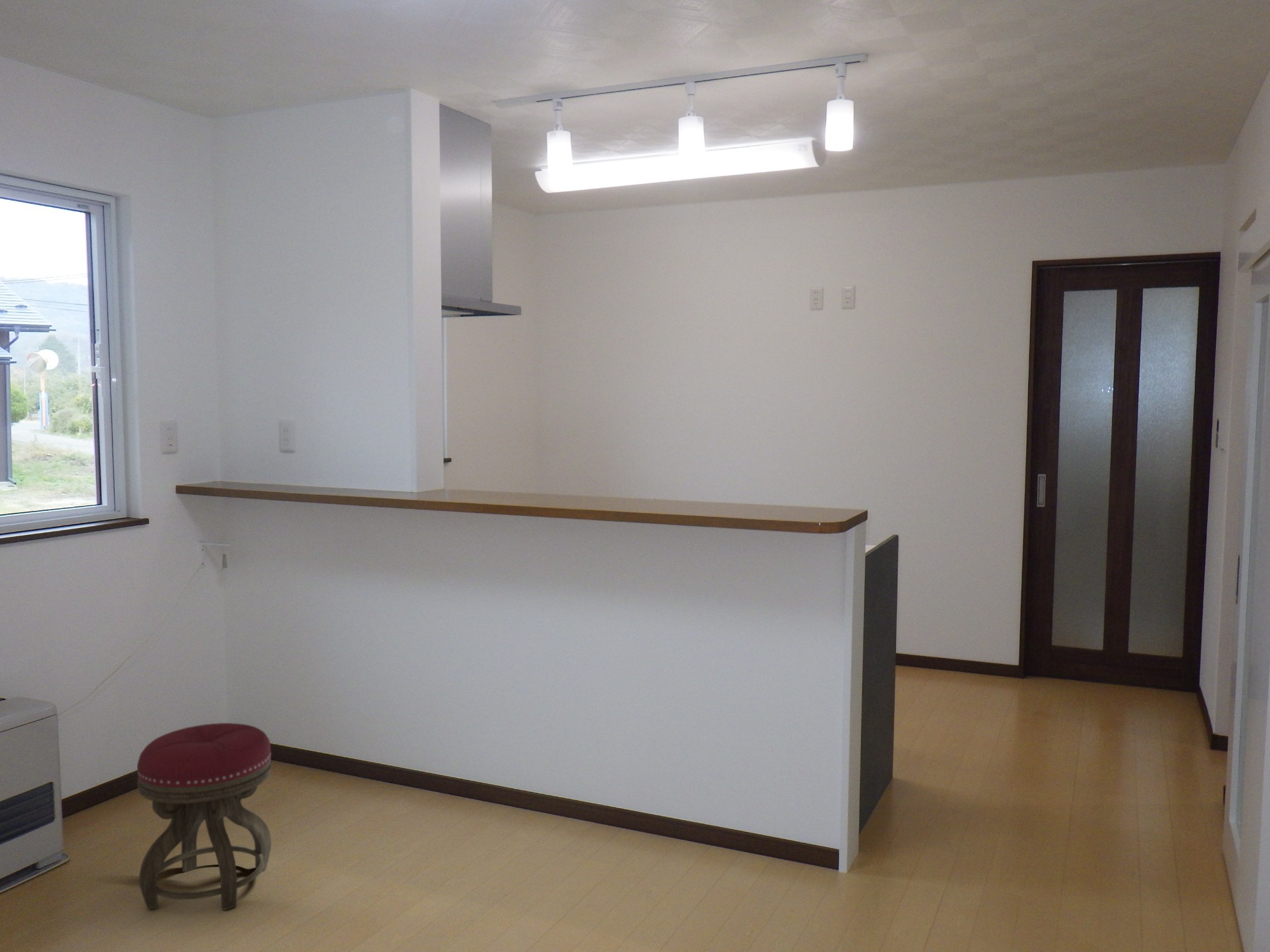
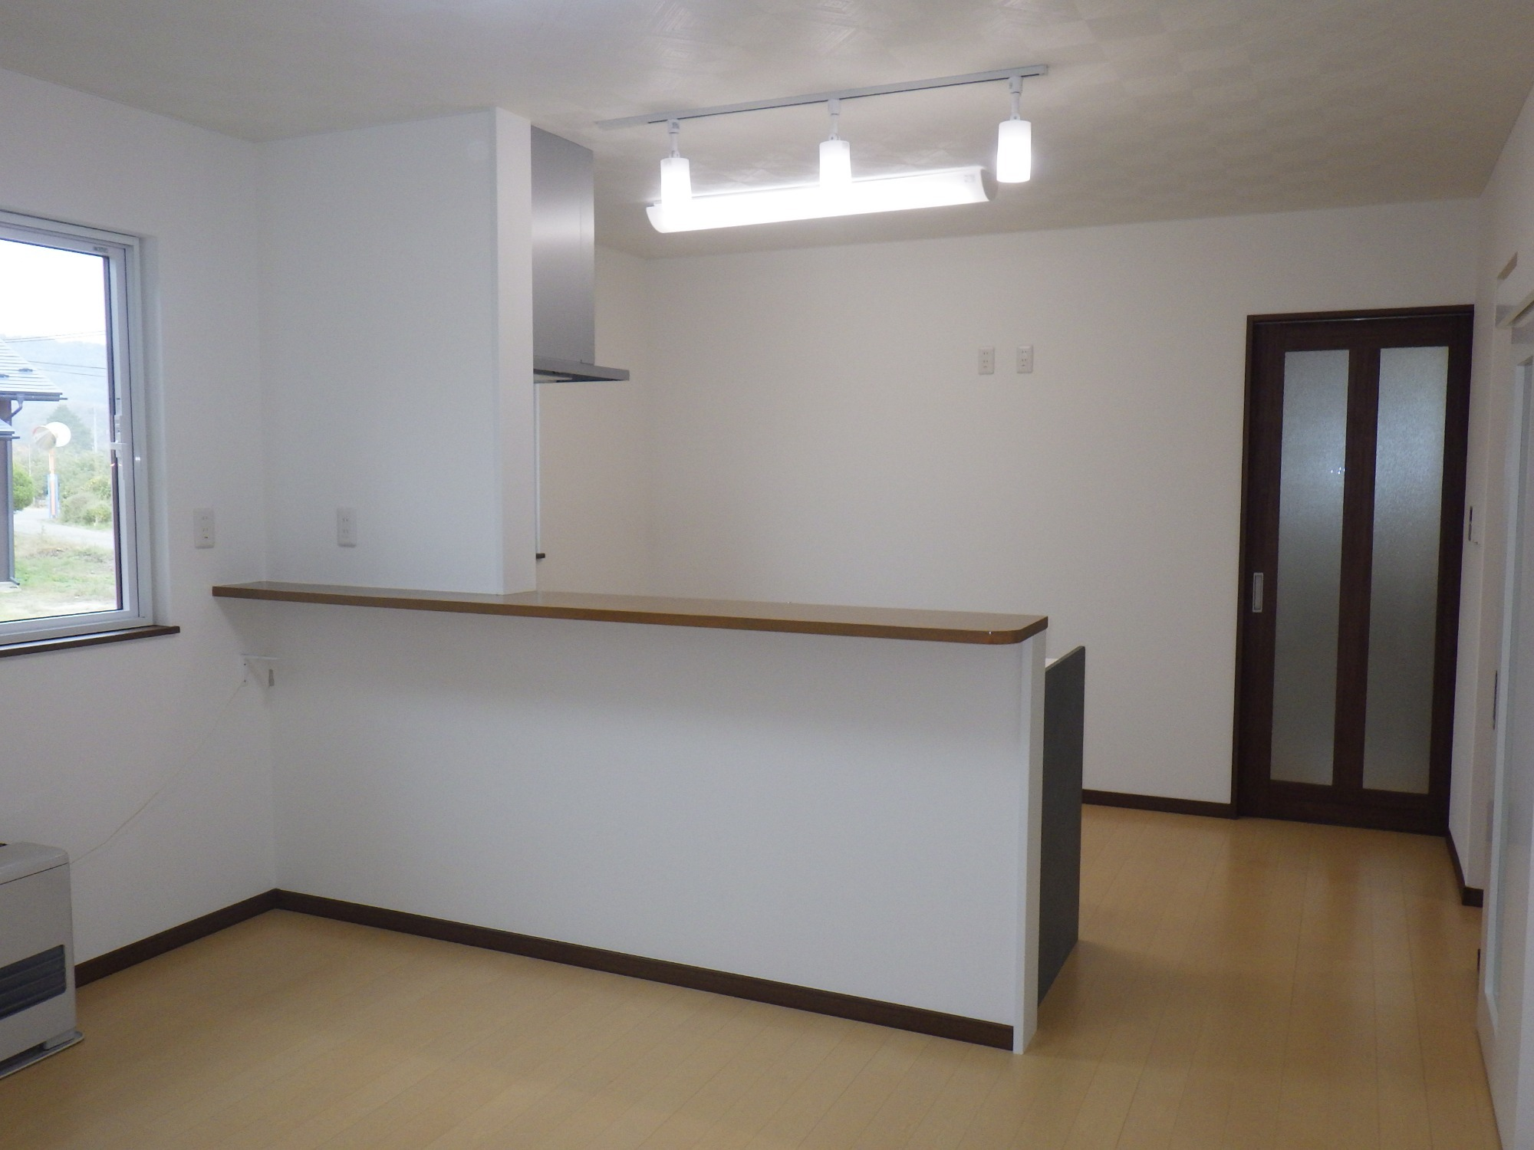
- stool [137,722,272,911]
